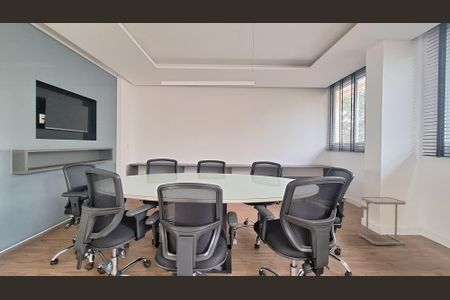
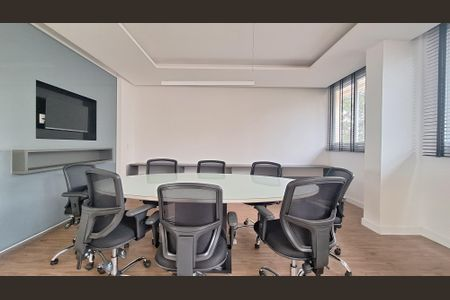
- side table [358,196,407,246]
